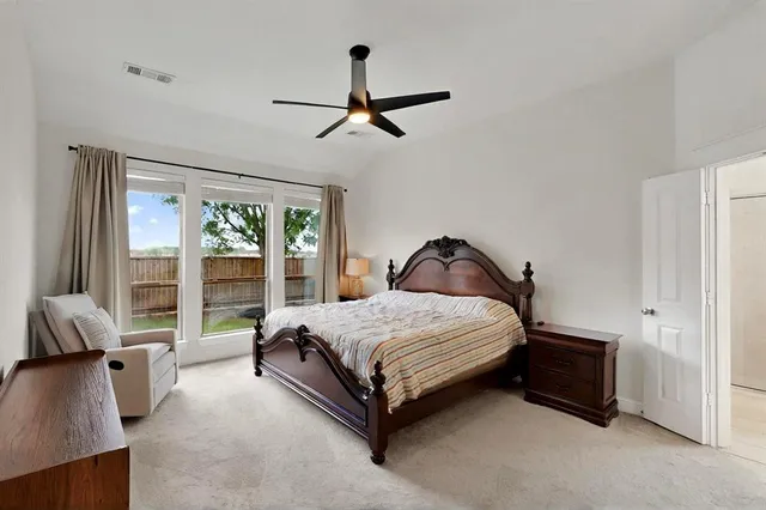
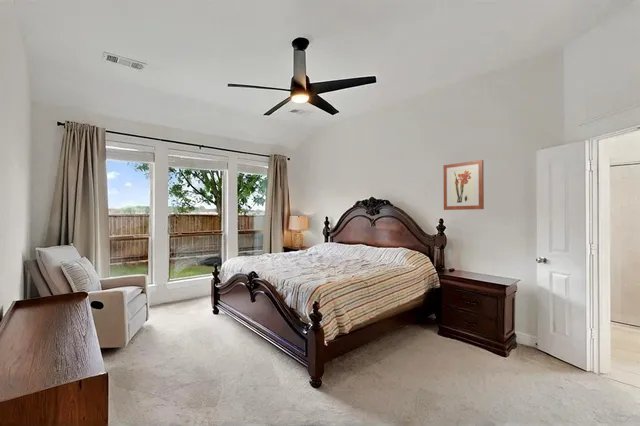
+ wall art [442,159,485,211]
